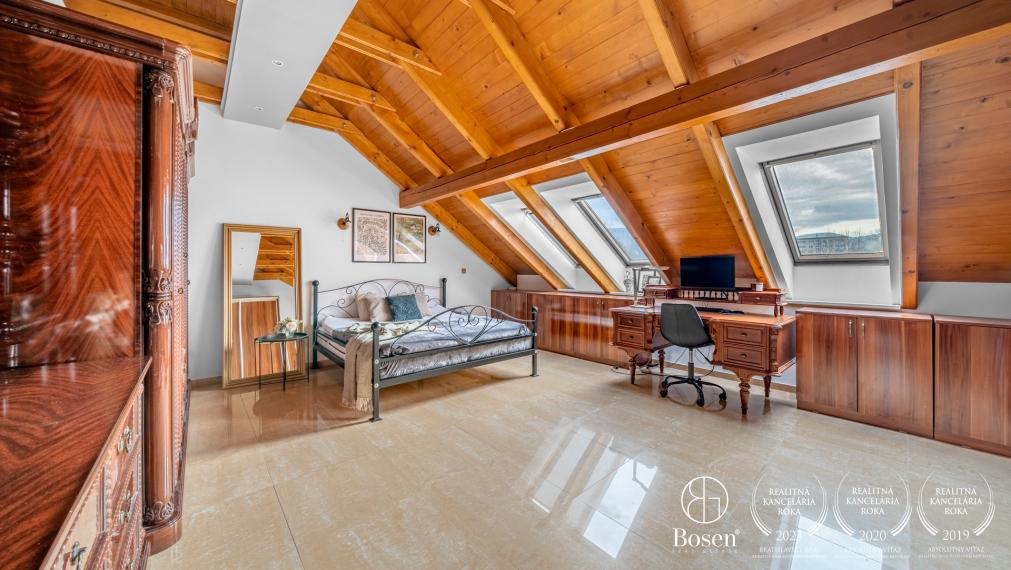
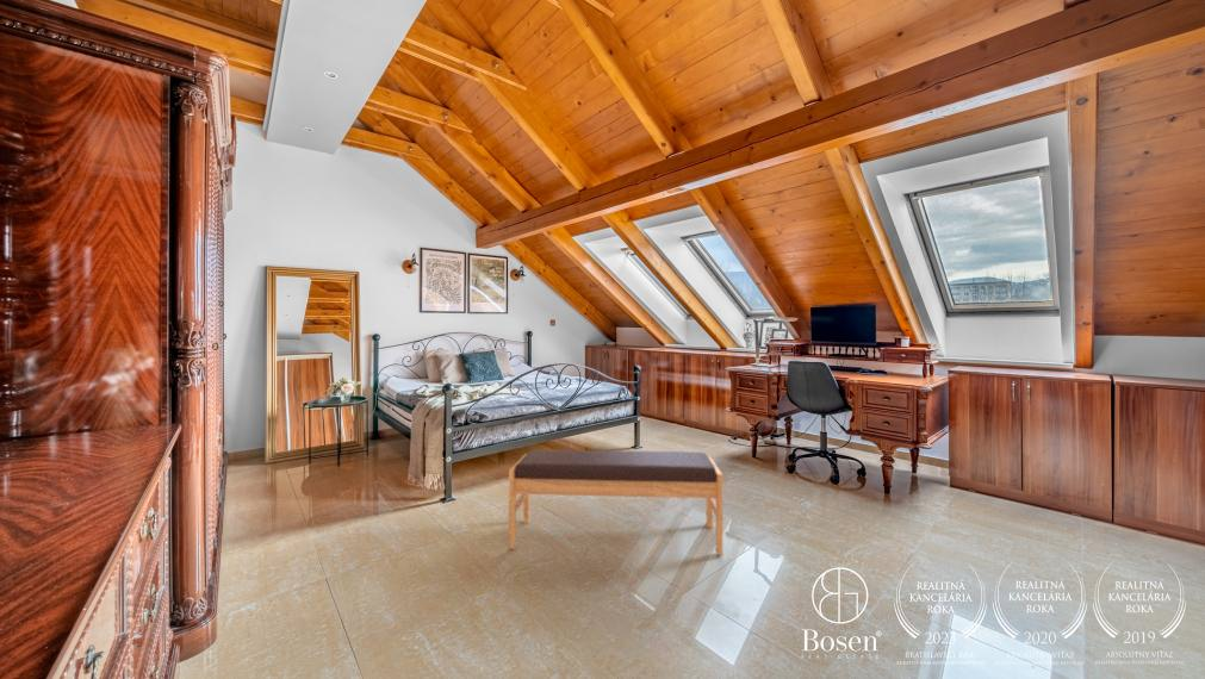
+ bench [508,449,723,556]
